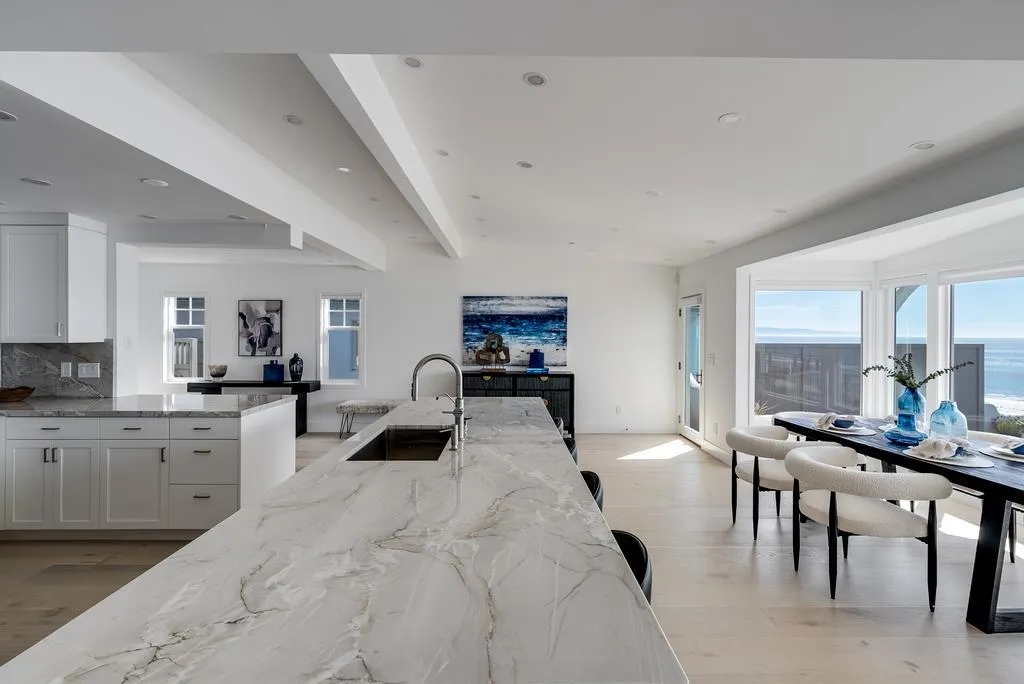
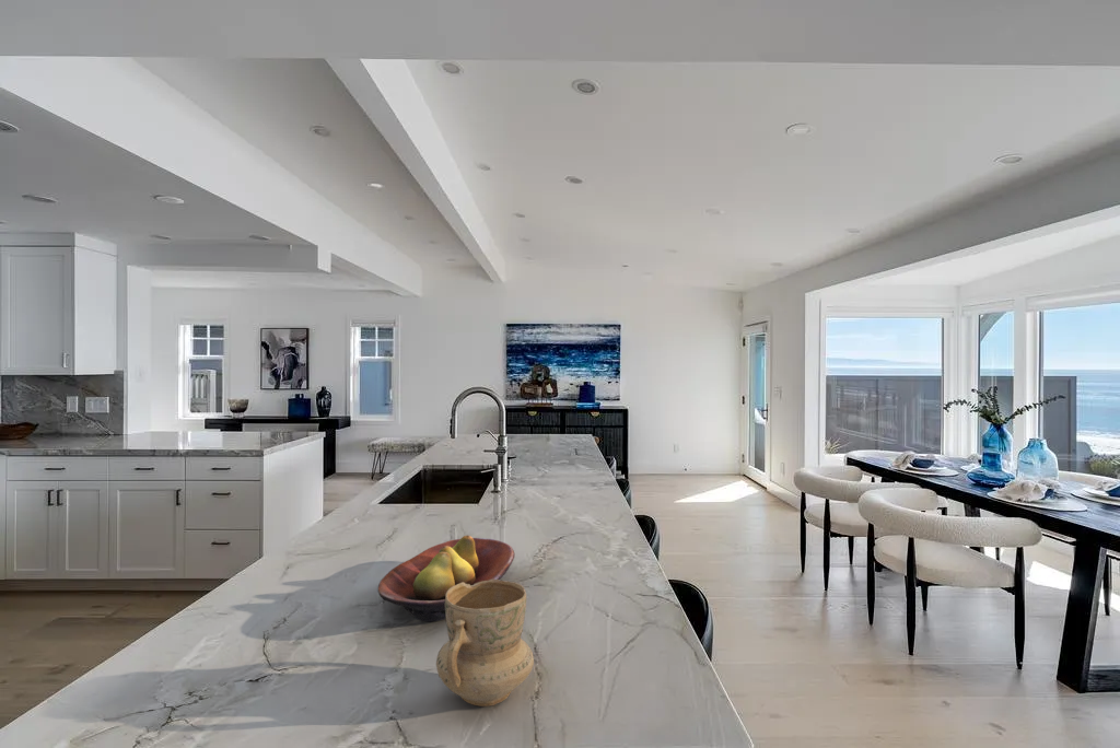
+ fruit bowl [377,535,516,622]
+ mug [435,580,535,708]
